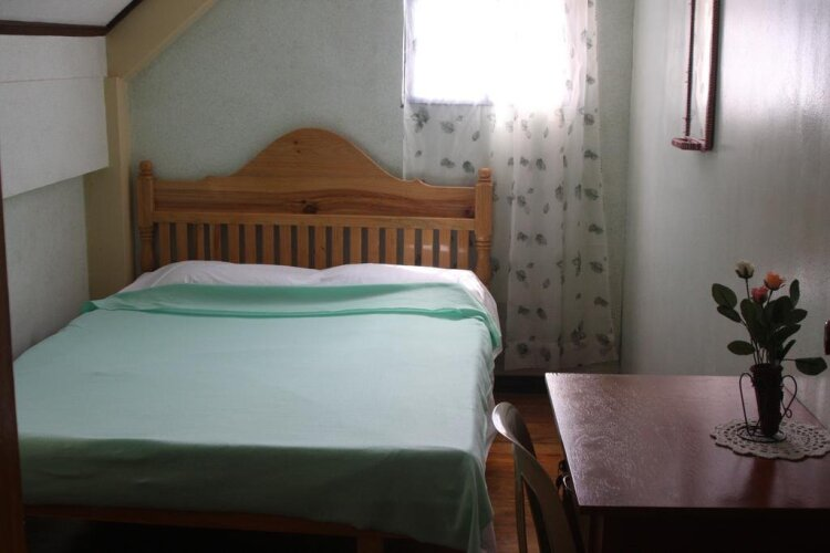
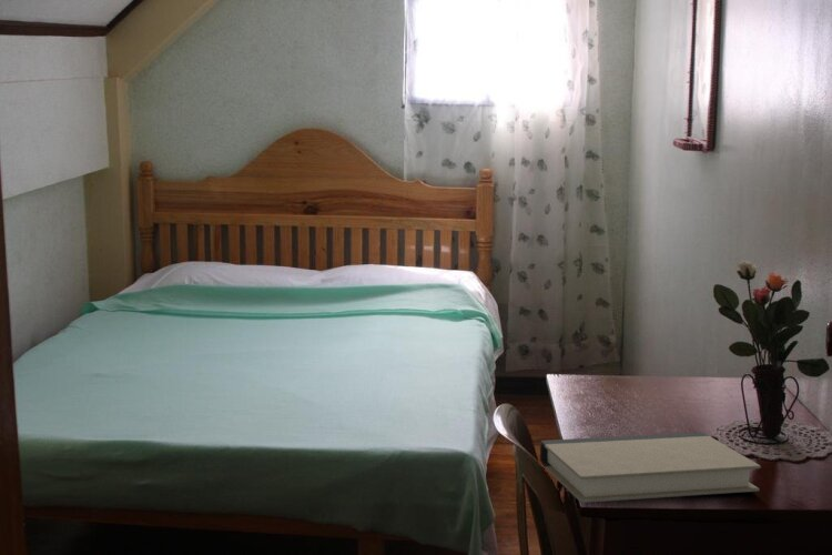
+ book [539,431,762,504]
